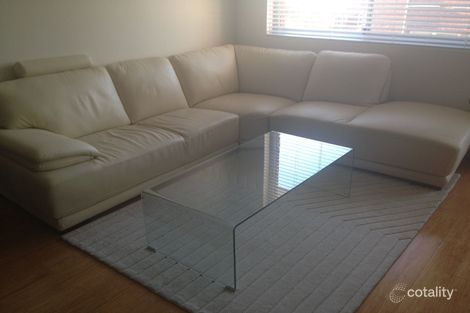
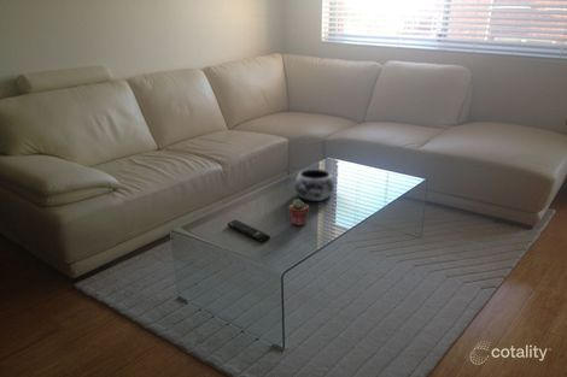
+ potted succulent [287,198,310,226]
+ decorative bowl [293,167,335,202]
+ remote control [227,219,271,243]
